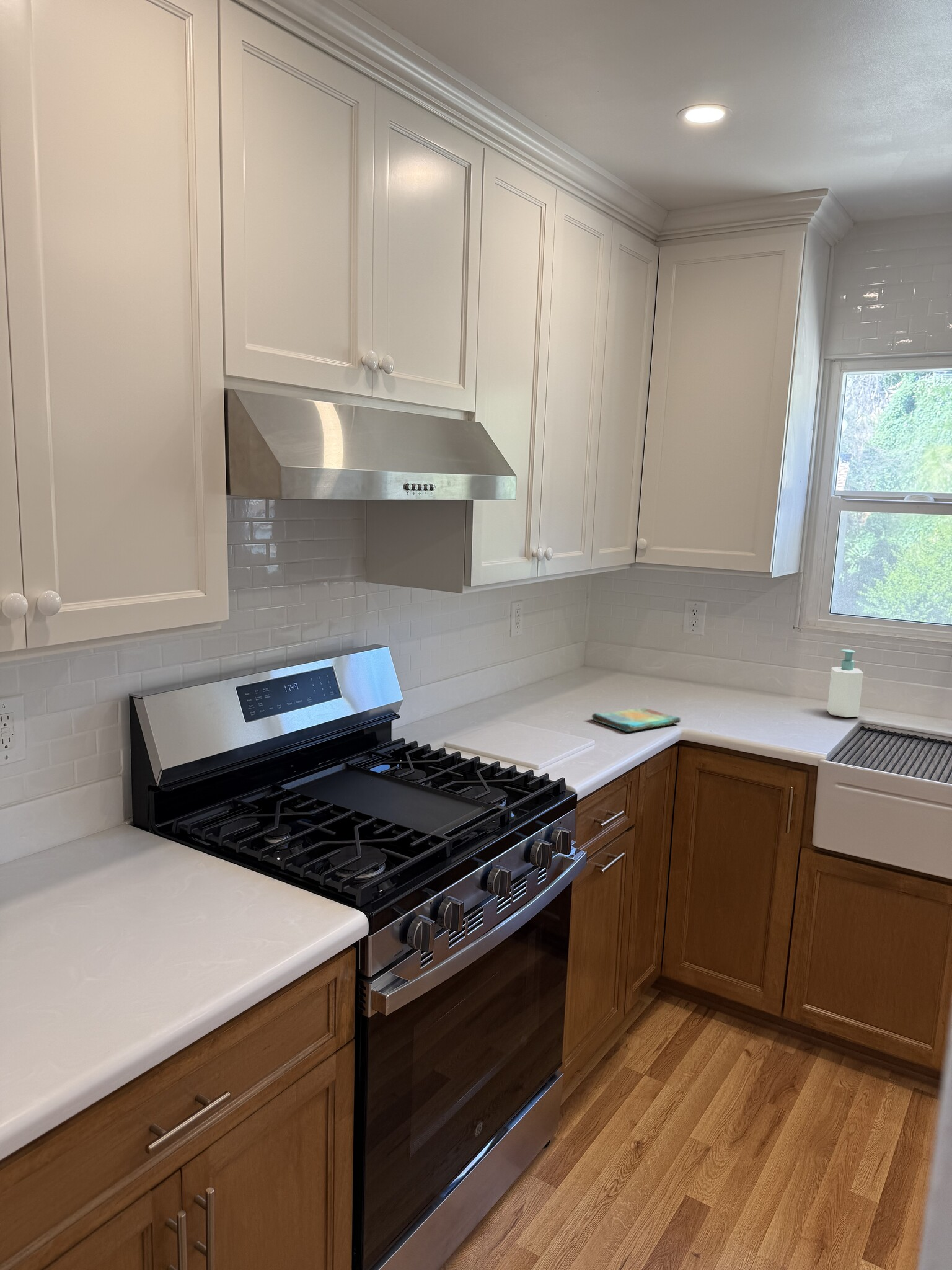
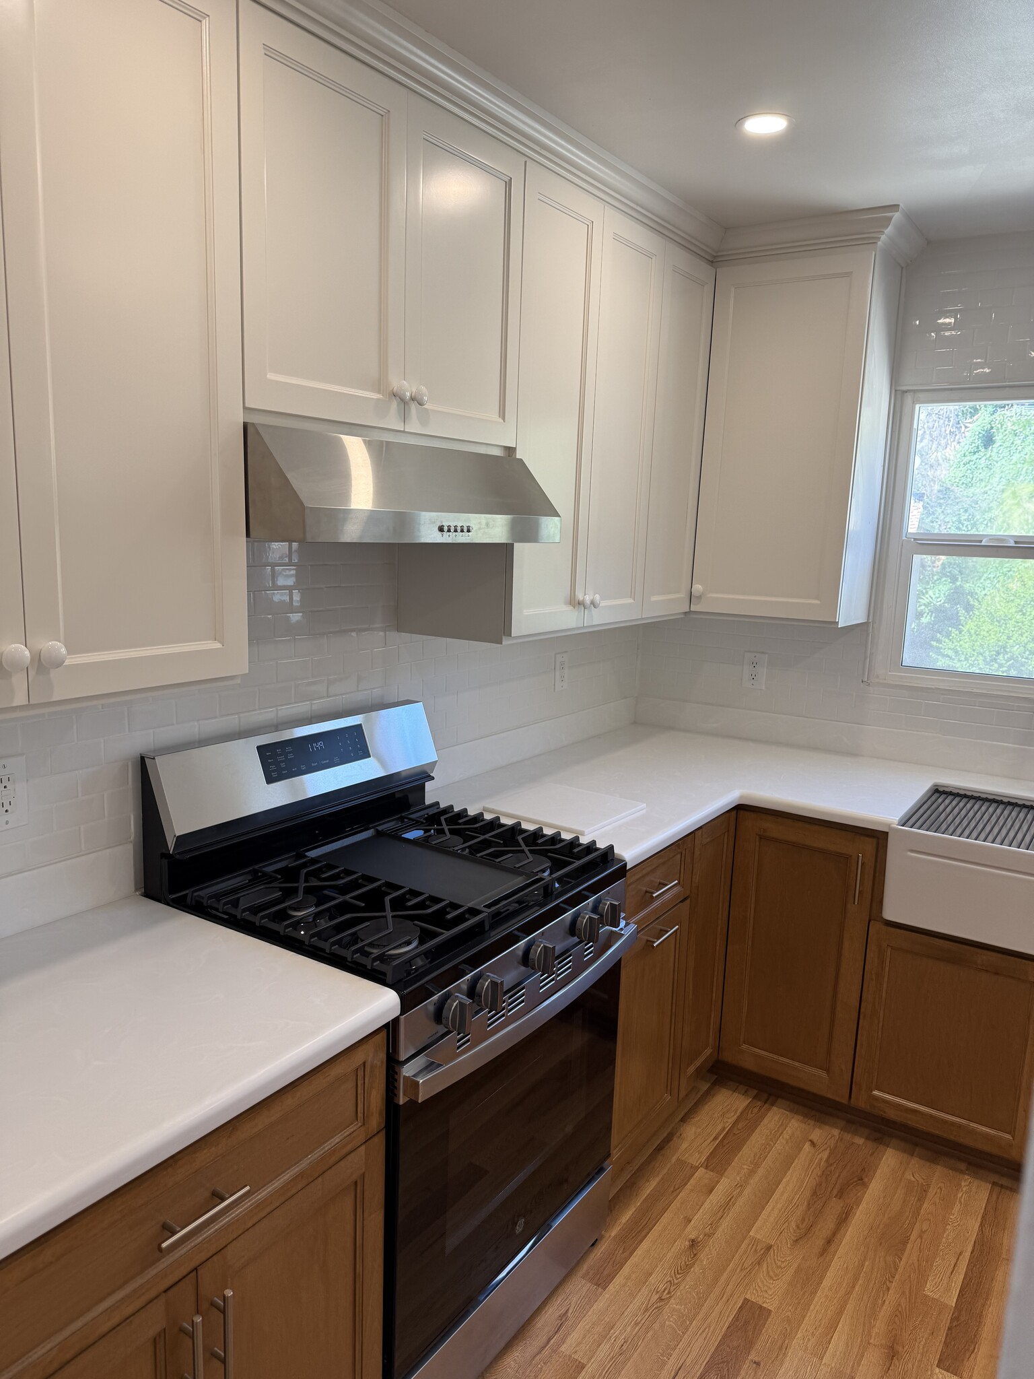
- soap bottle [827,649,863,718]
- dish towel [591,707,681,732]
